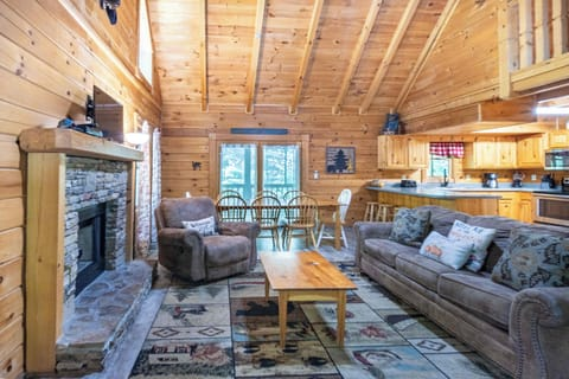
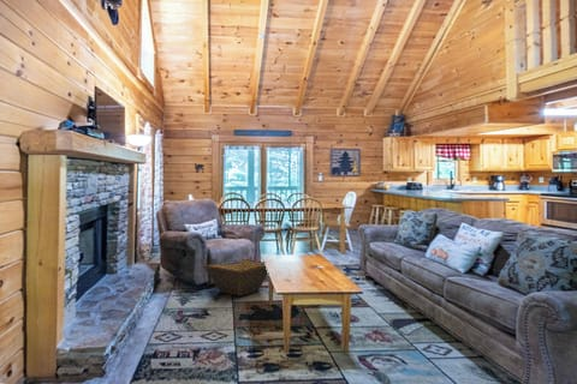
+ basket [203,258,269,298]
